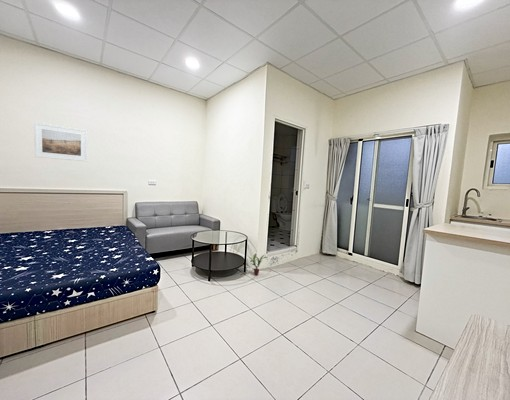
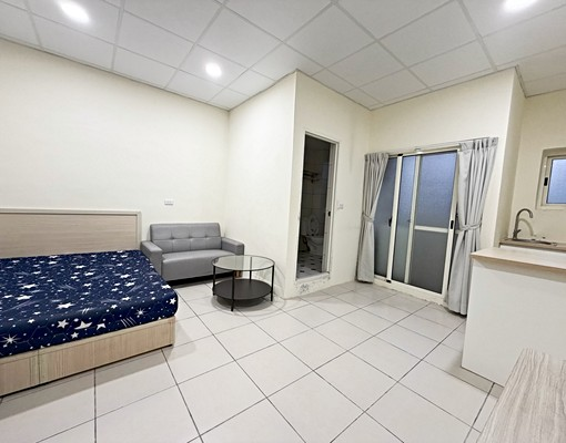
- potted plant [248,253,268,276]
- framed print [33,121,88,162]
